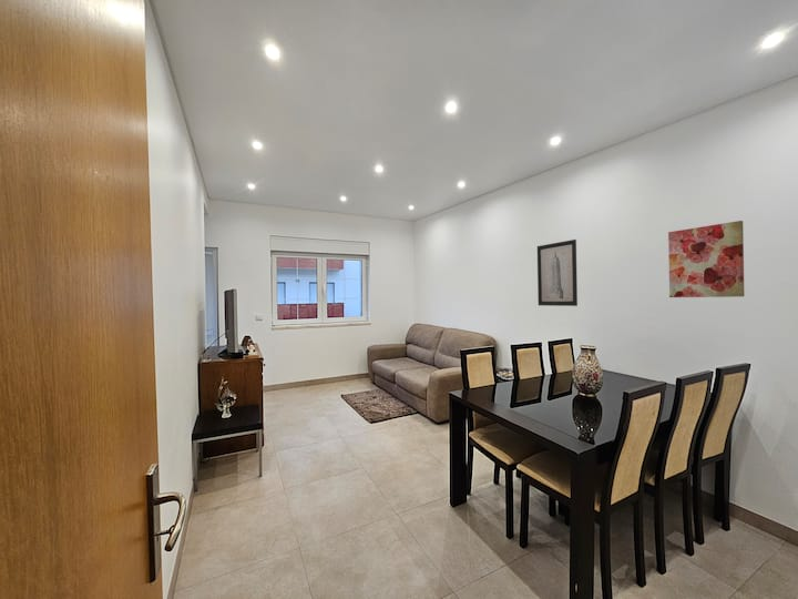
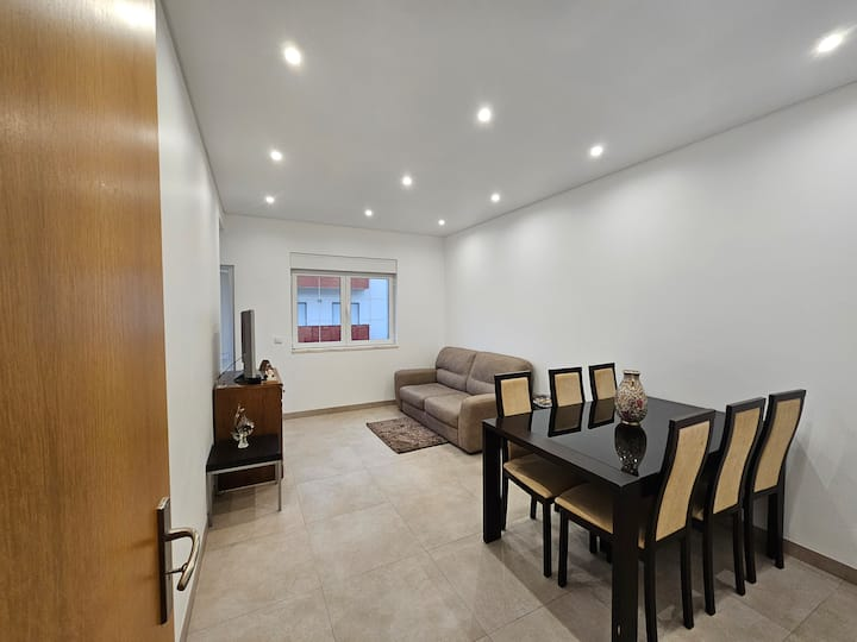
- wall art [667,220,745,298]
- wall art [536,238,579,307]
